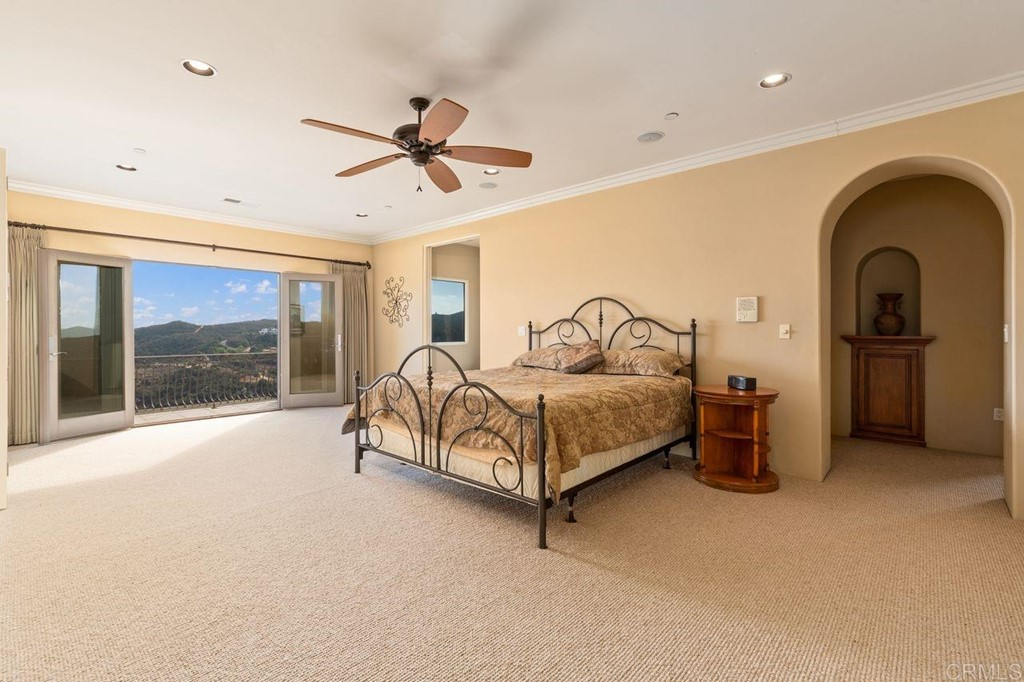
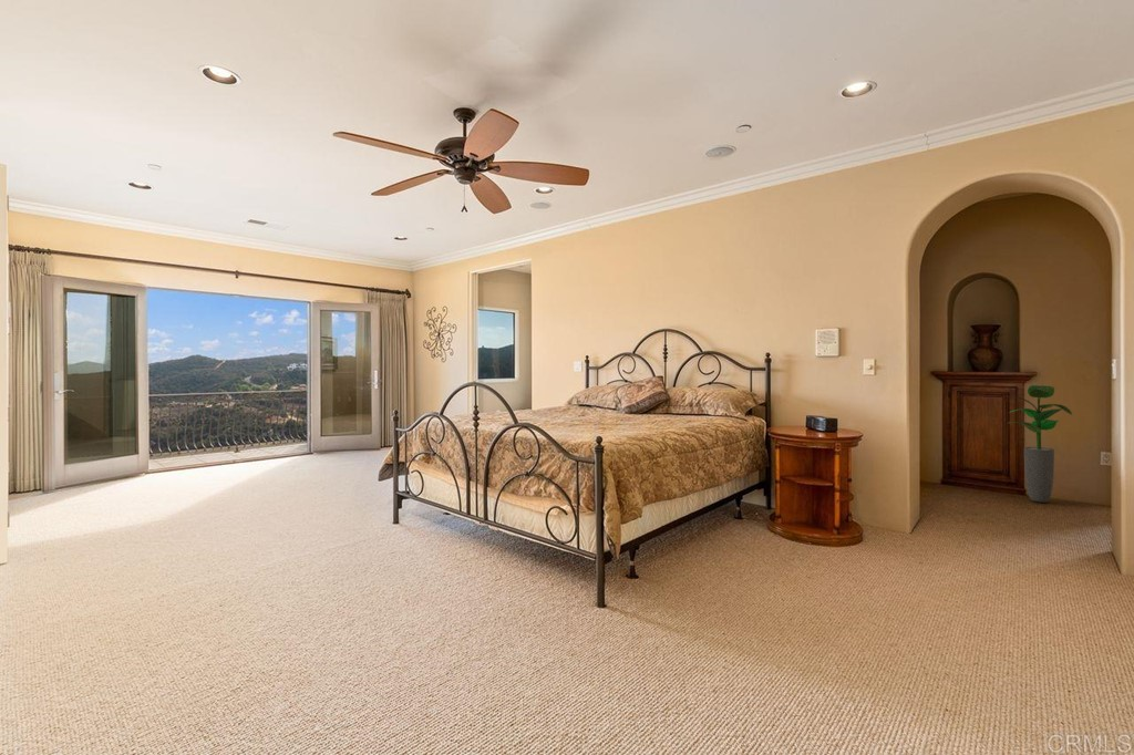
+ potted plant [1006,384,1073,504]
